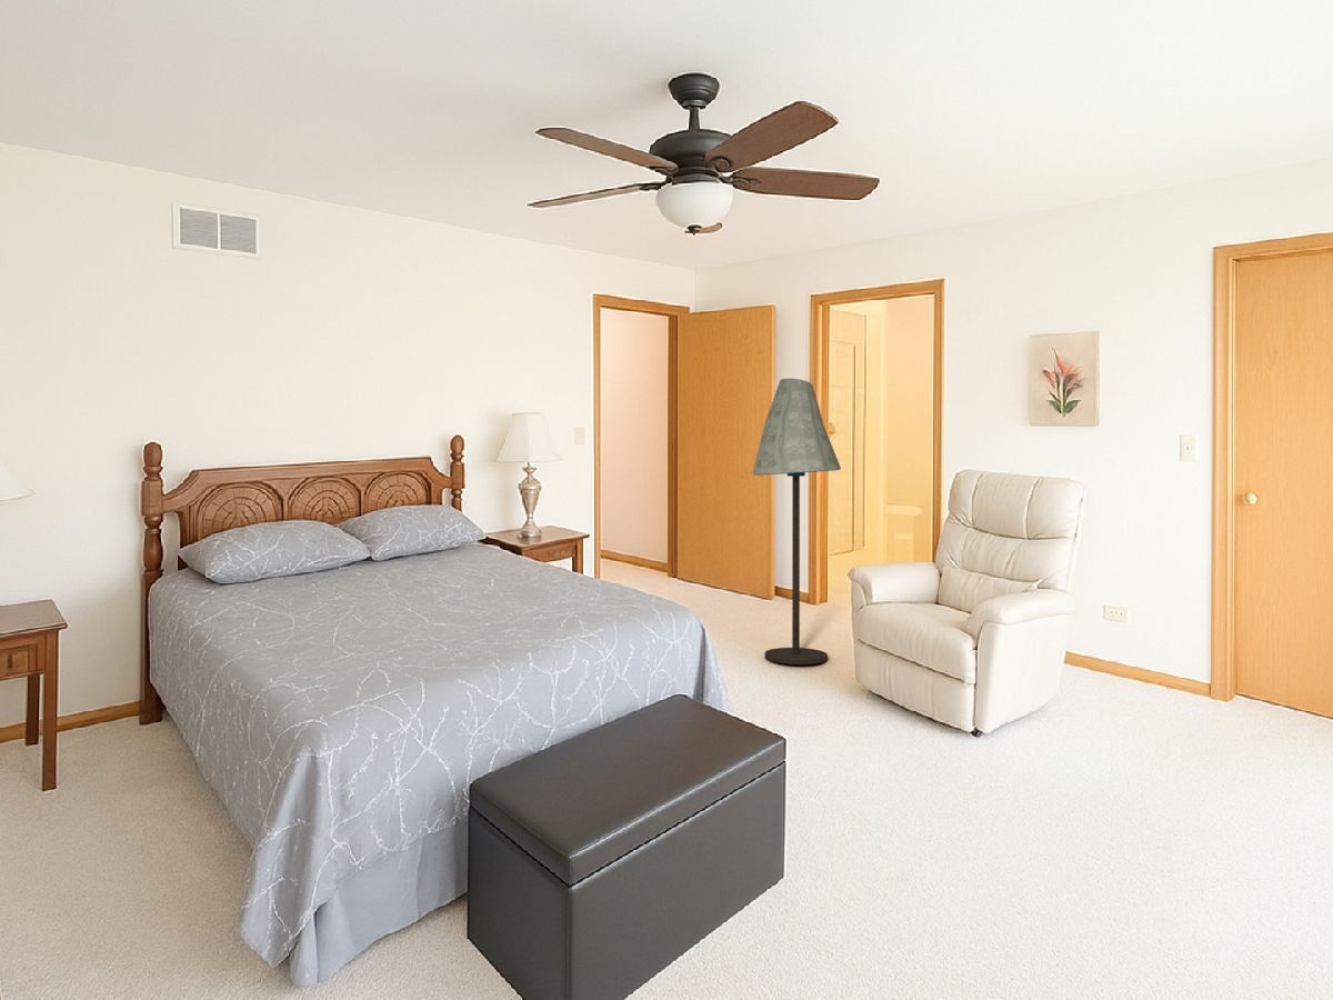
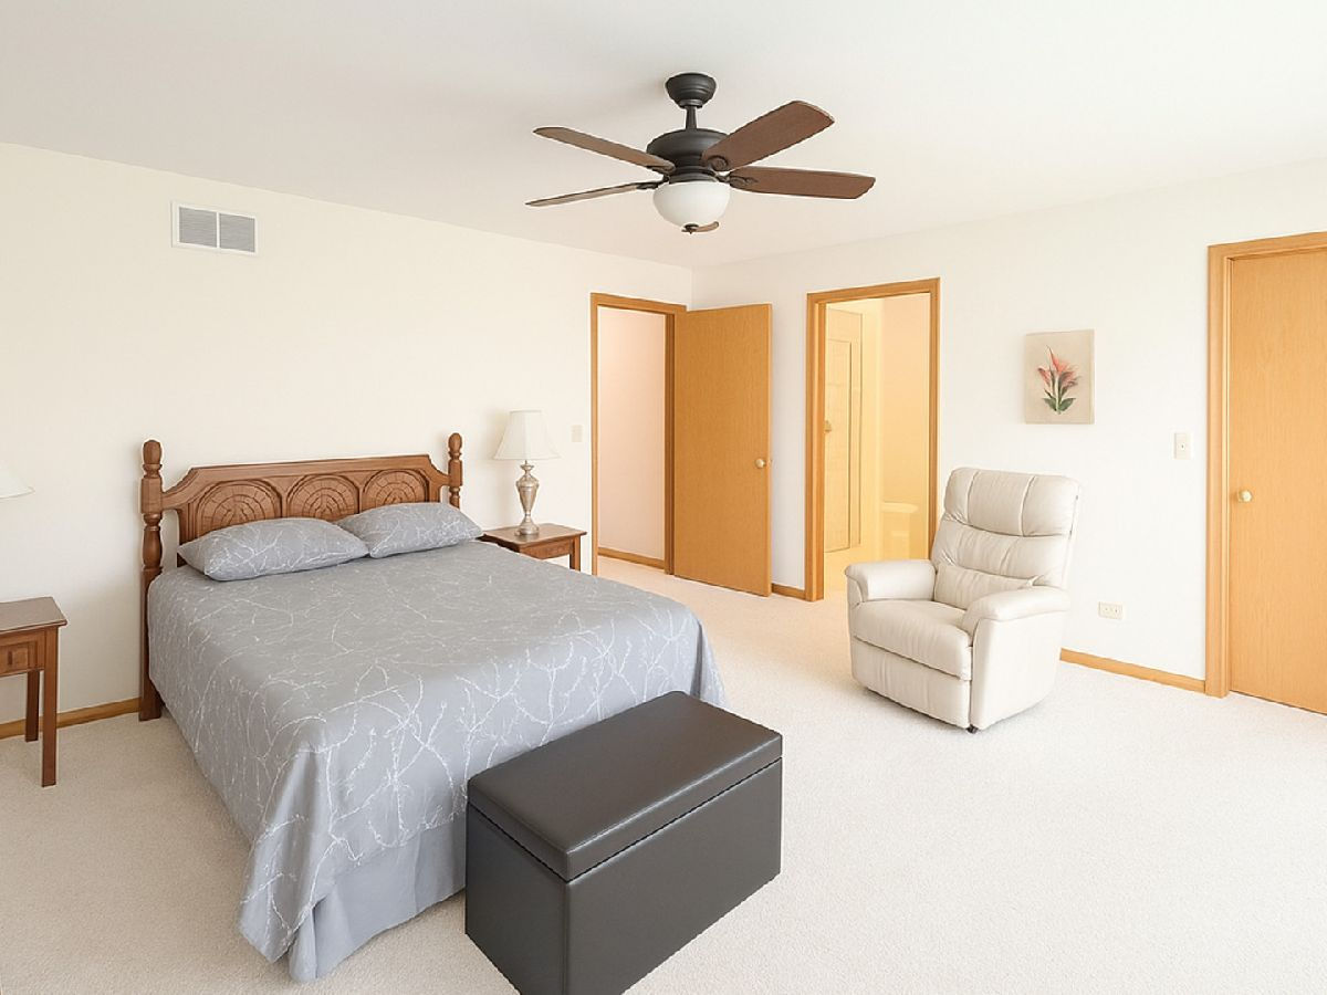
- floor lamp [751,377,842,666]
